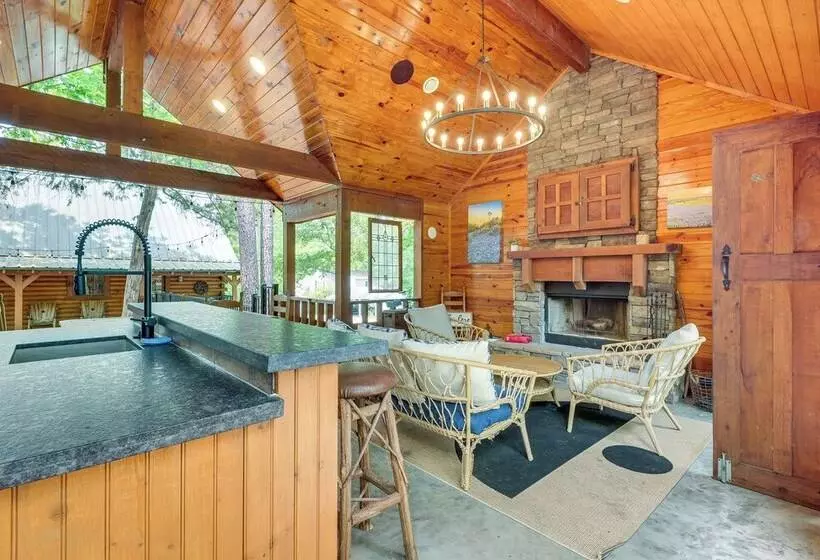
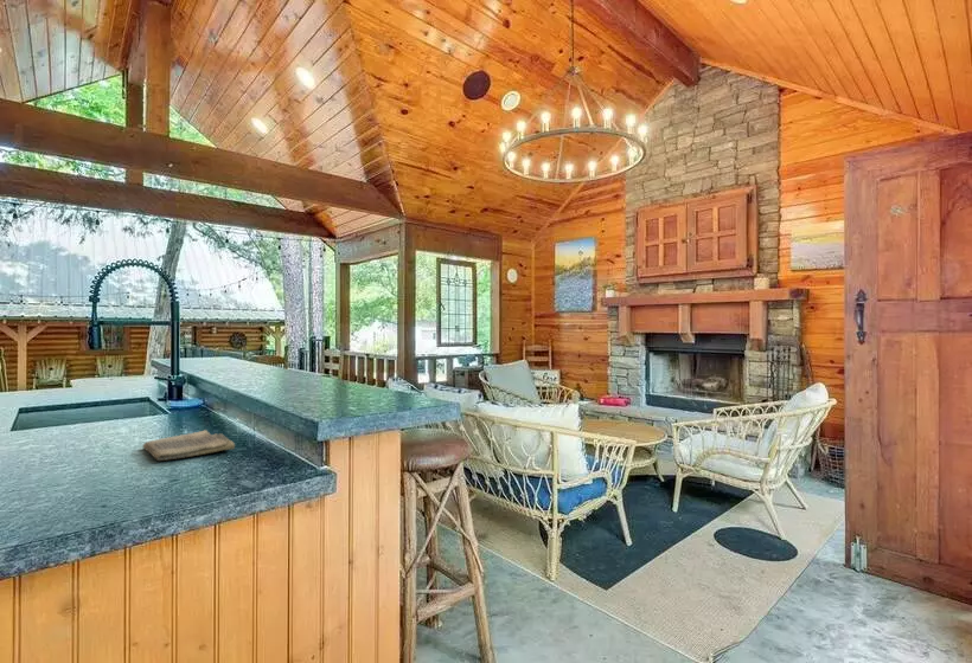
+ dish towel [141,429,236,462]
